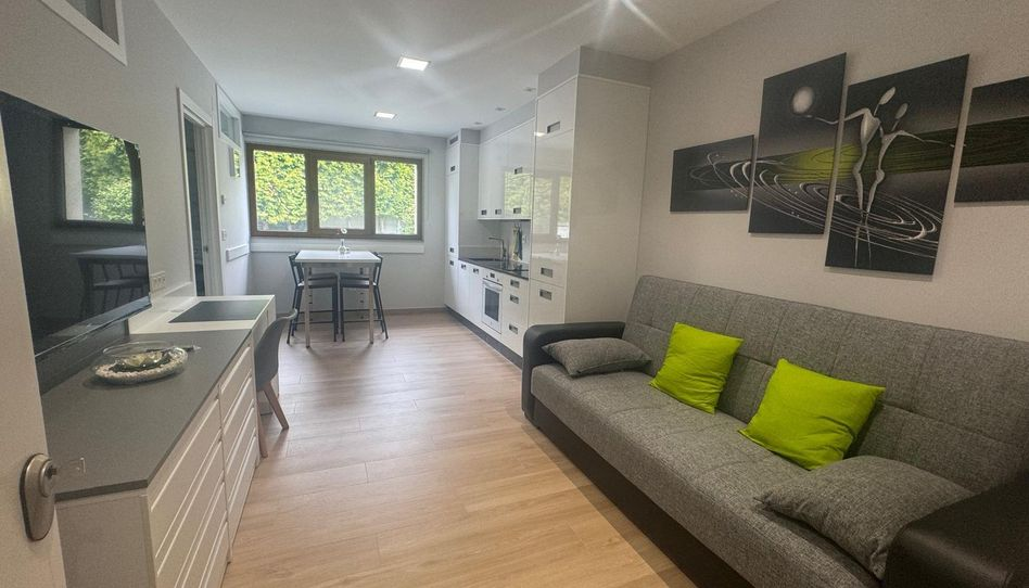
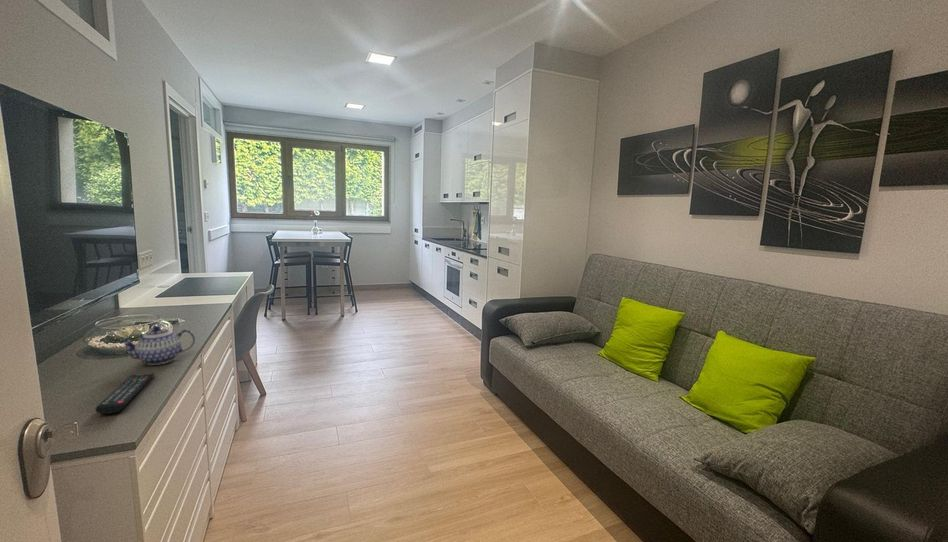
+ teapot [119,325,196,366]
+ remote control [94,372,156,415]
